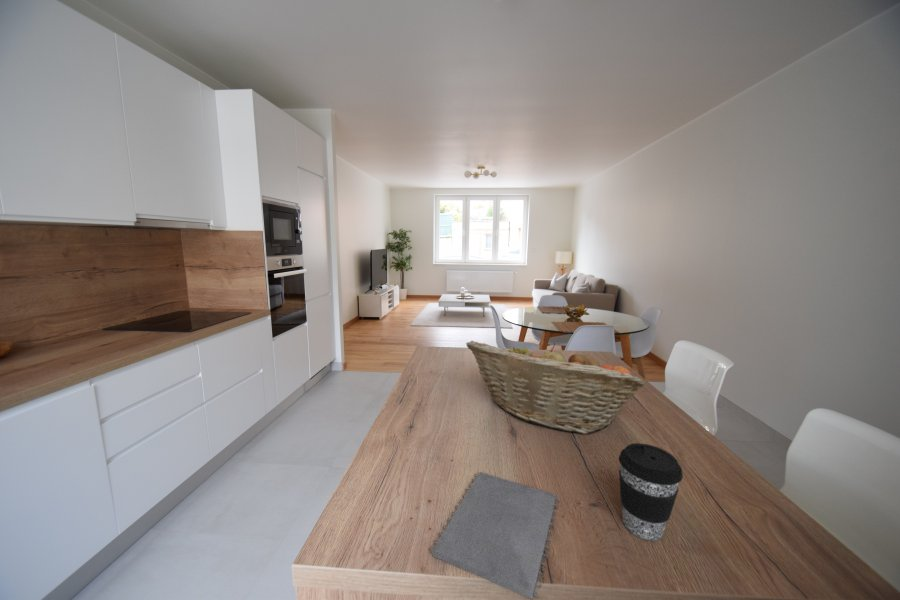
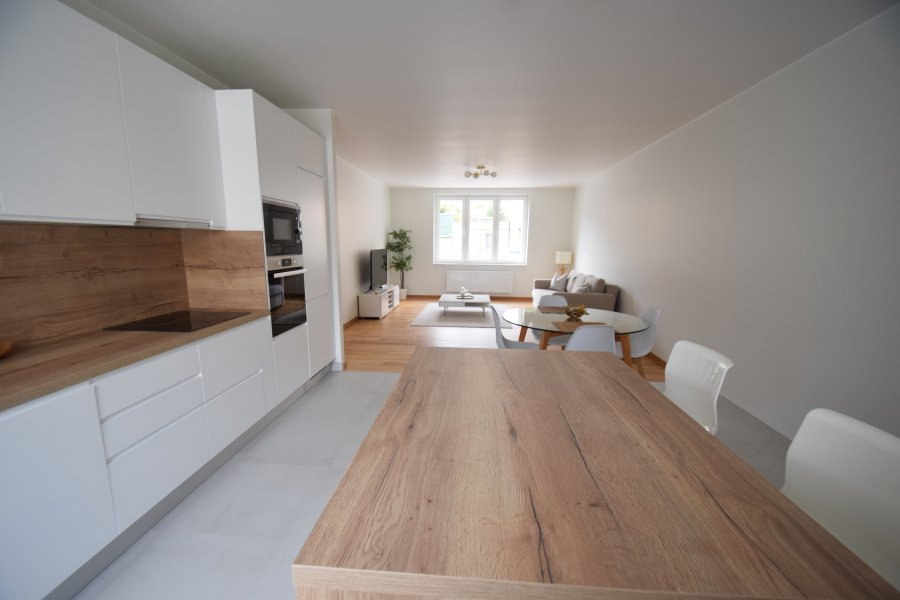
- notepad [428,471,561,600]
- fruit basket [465,340,646,435]
- coffee cup [618,442,684,541]
